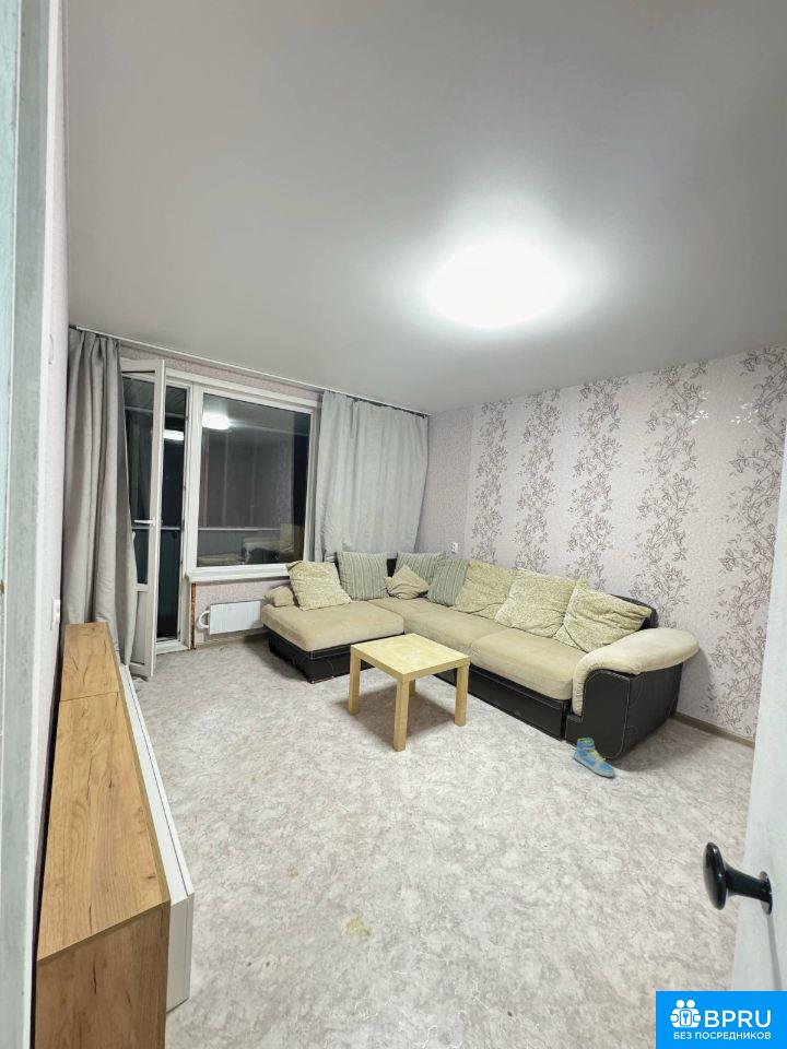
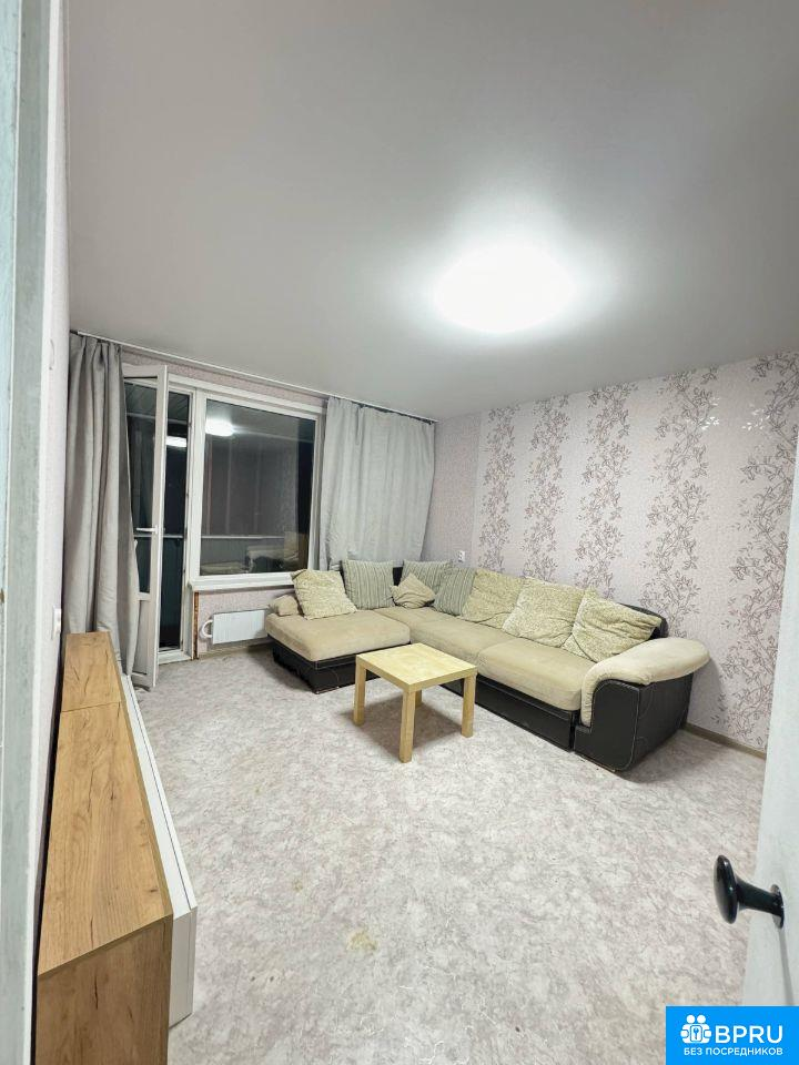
- sneaker [573,736,616,778]
